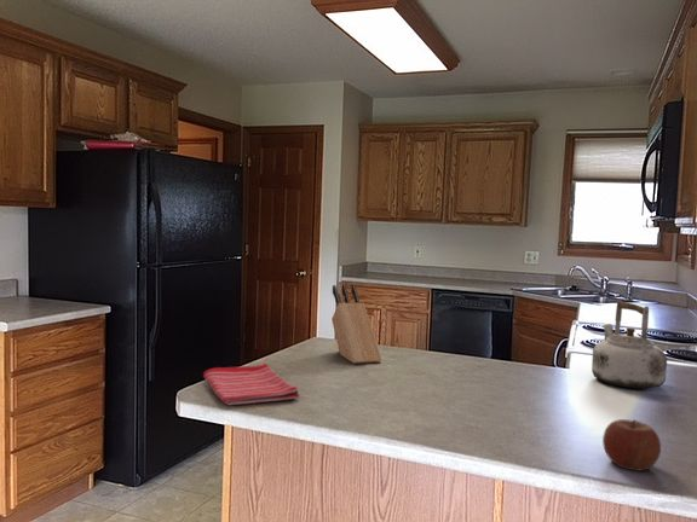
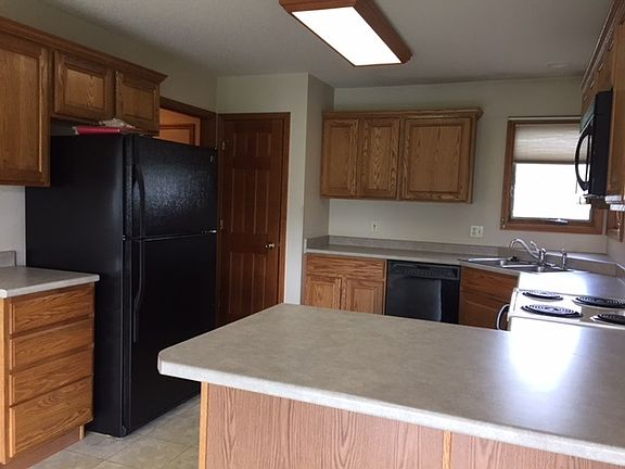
- kettle [591,298,668,390]
- dish towel [202,362,300,407]
- knife block [330,283,382,365]
- apple [601,418,662,472]
